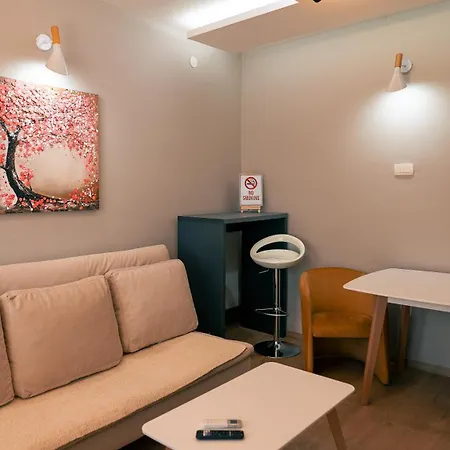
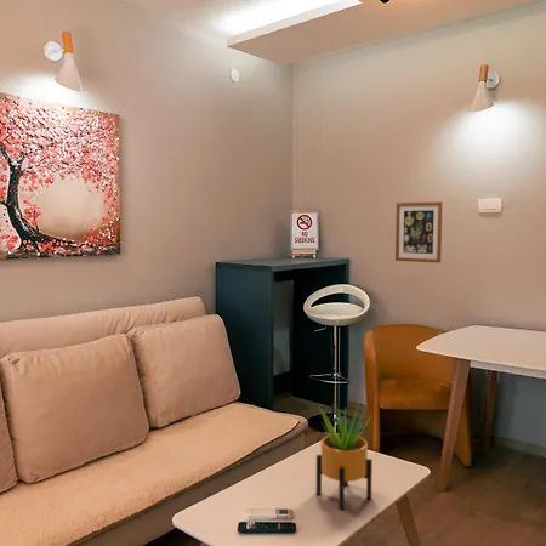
+ potted plant [315,400,374,511]
+ wall art [394,200,444,263]
